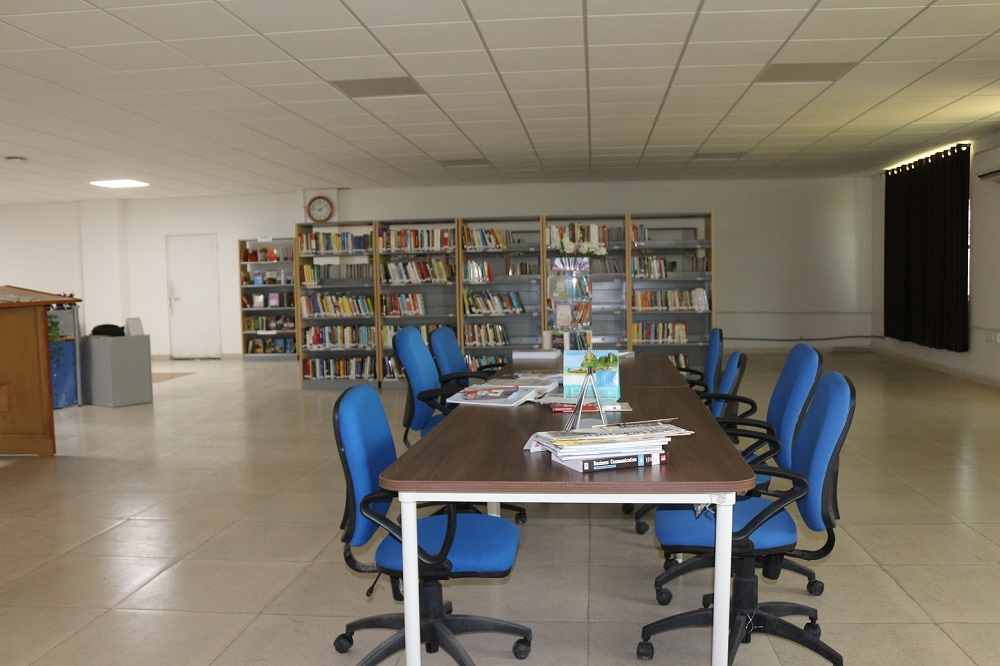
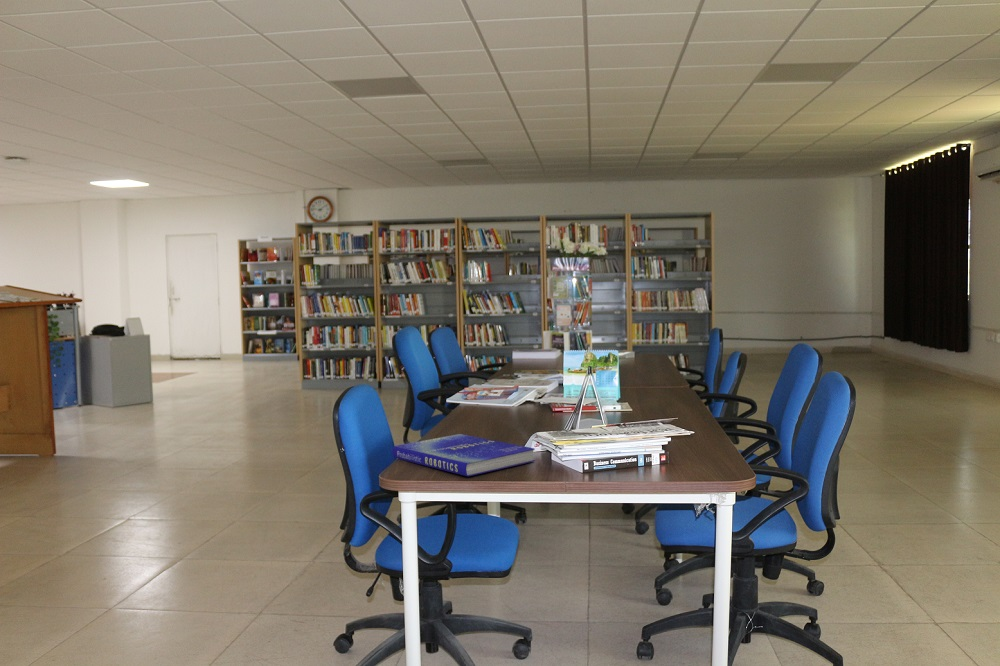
+ book [391,433,536,477]
